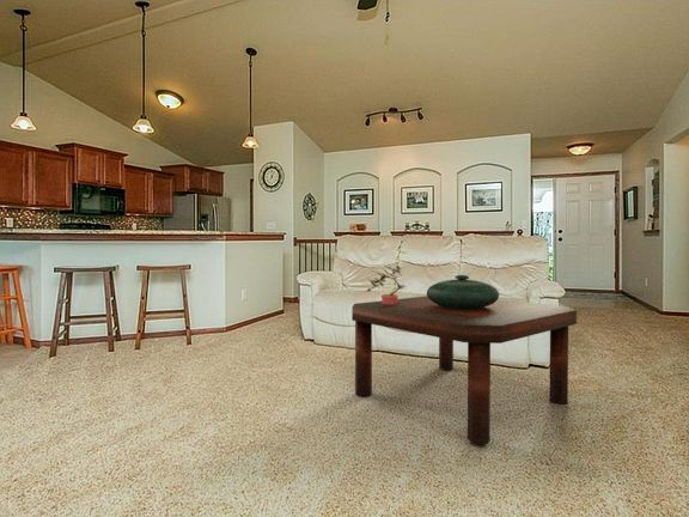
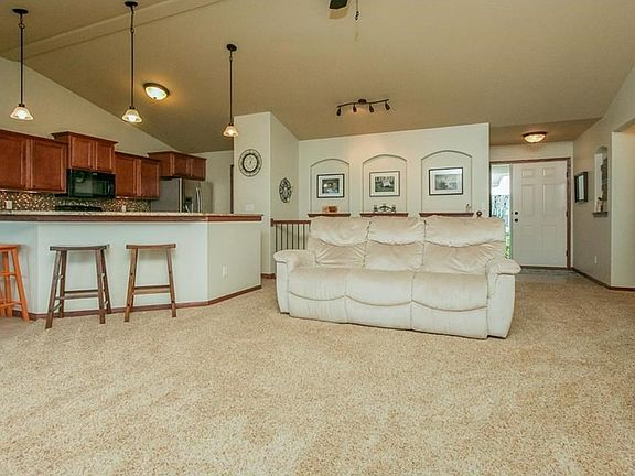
- coffee table [350,294,578,445]
- decorative bowl [426,274,500,310]
- potted plant [366,264,407,306]
